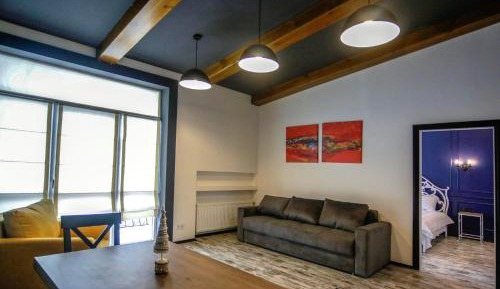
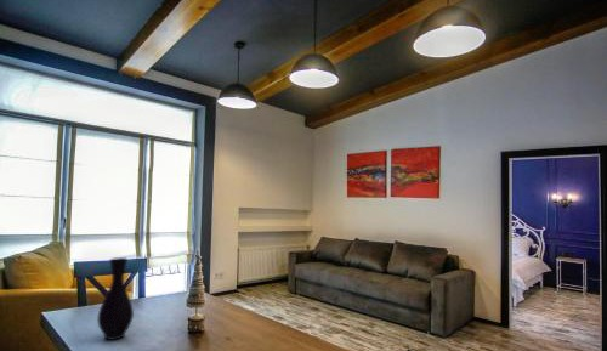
+ vase [96,256,135,341]
